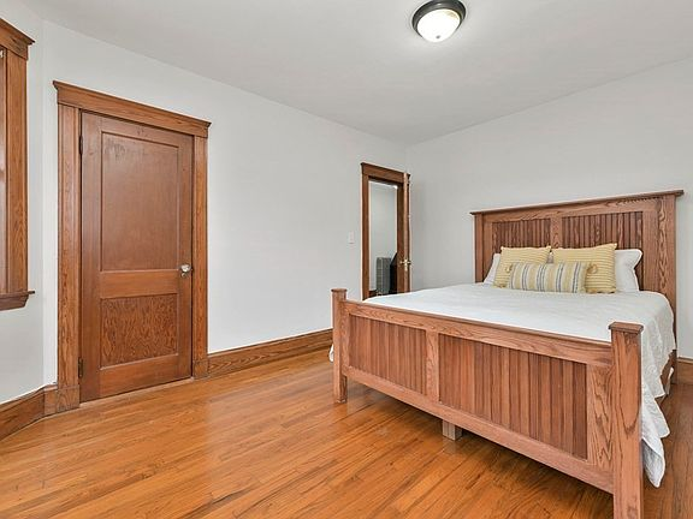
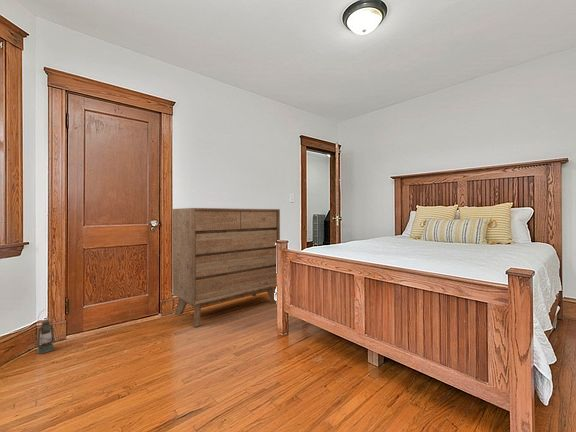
+ lantern [36,308,56,354]
+ dresser [171,207,281,328]
